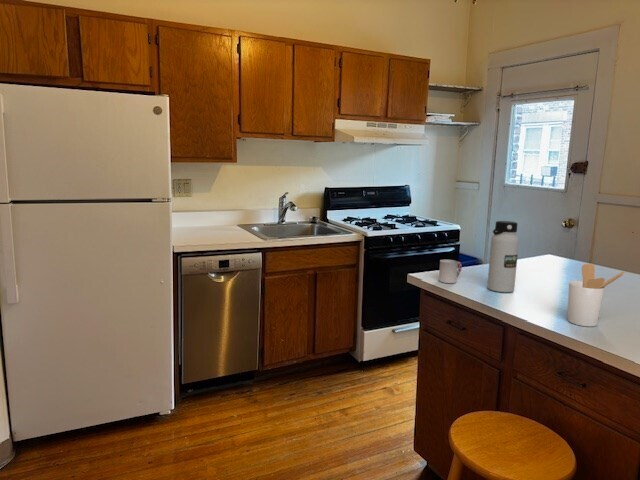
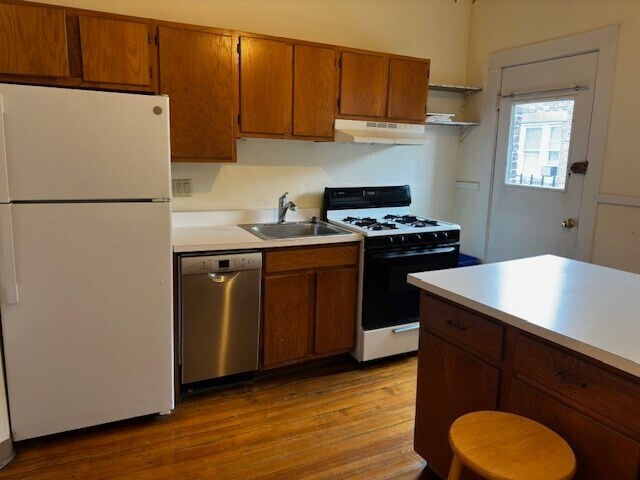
- cup [438,259,463,284]
- water bottle [486,220,520,293]
- utensil holder [566,262,626,328]
